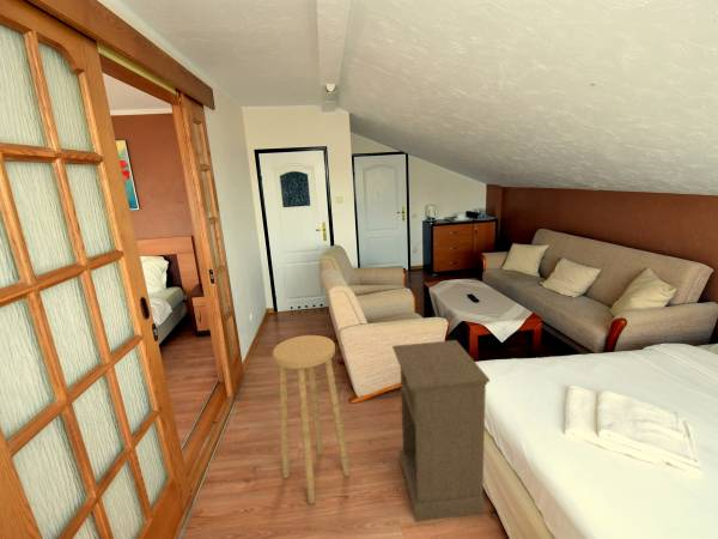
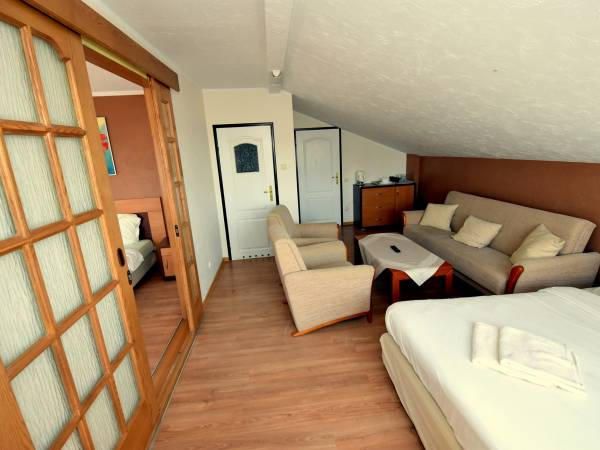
- nightstand [391,339,491,522]
- stool [272,334,351,505]
